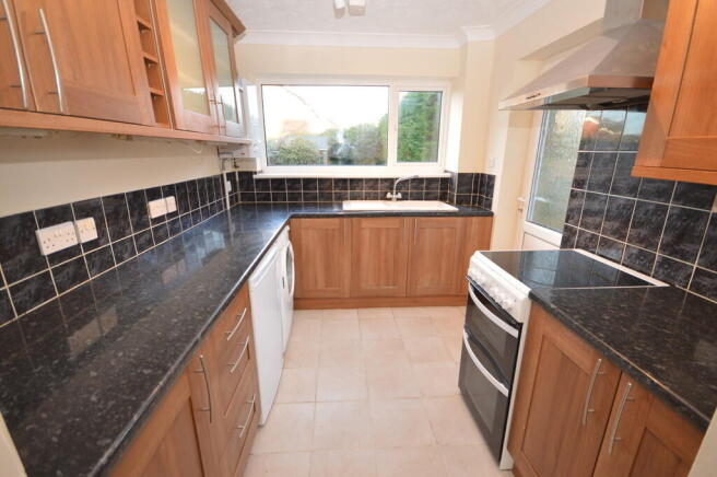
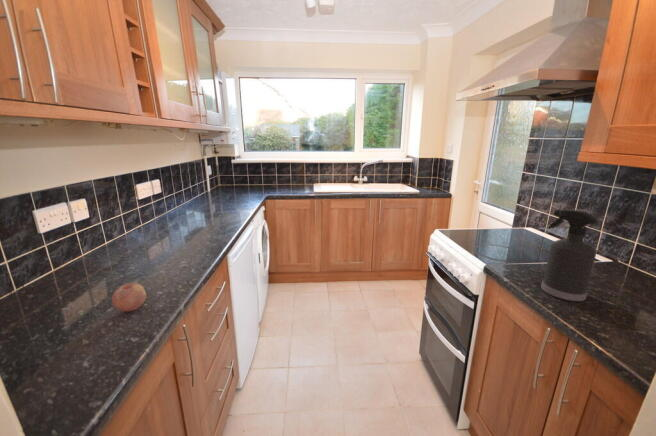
+ fruit [111,281,147,312]
+ spray bottle [540,209,599,302]
